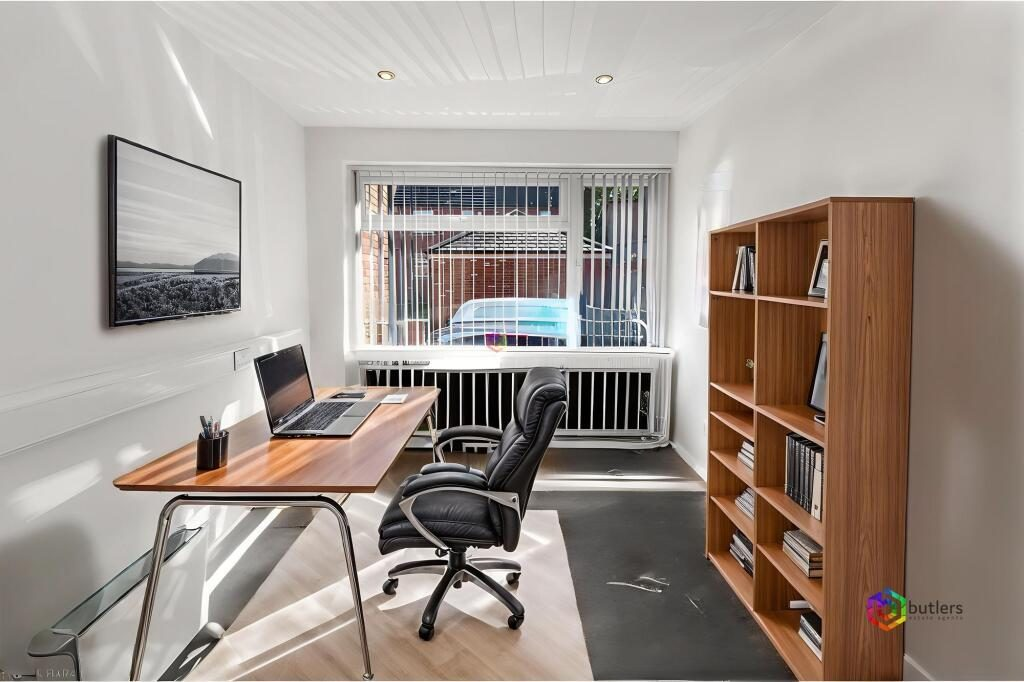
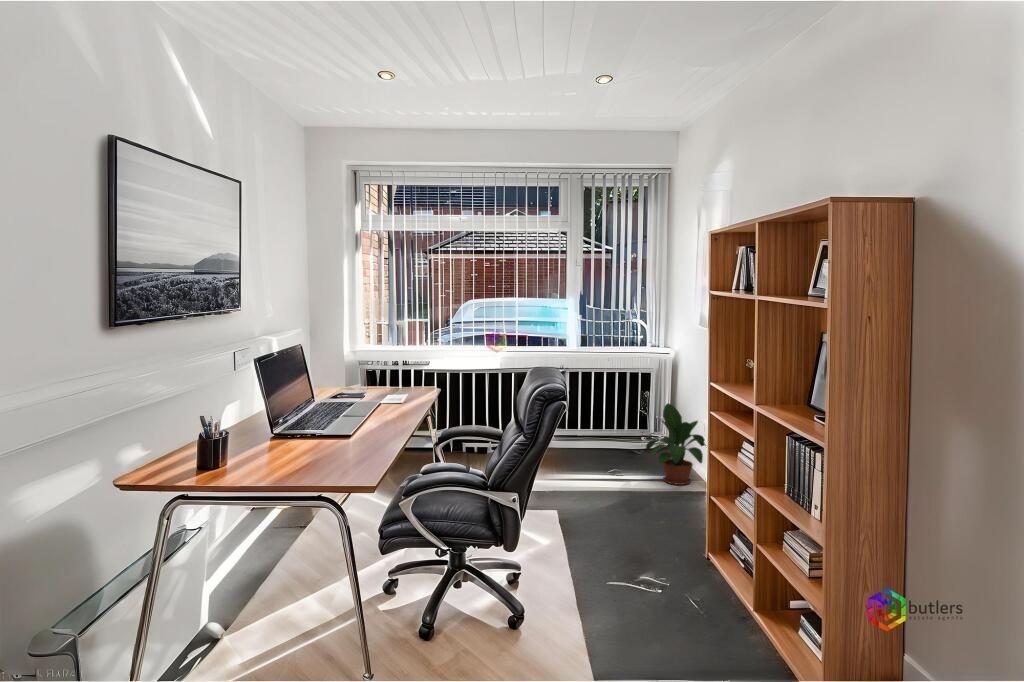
+ potted plant [645,402,707,486]
